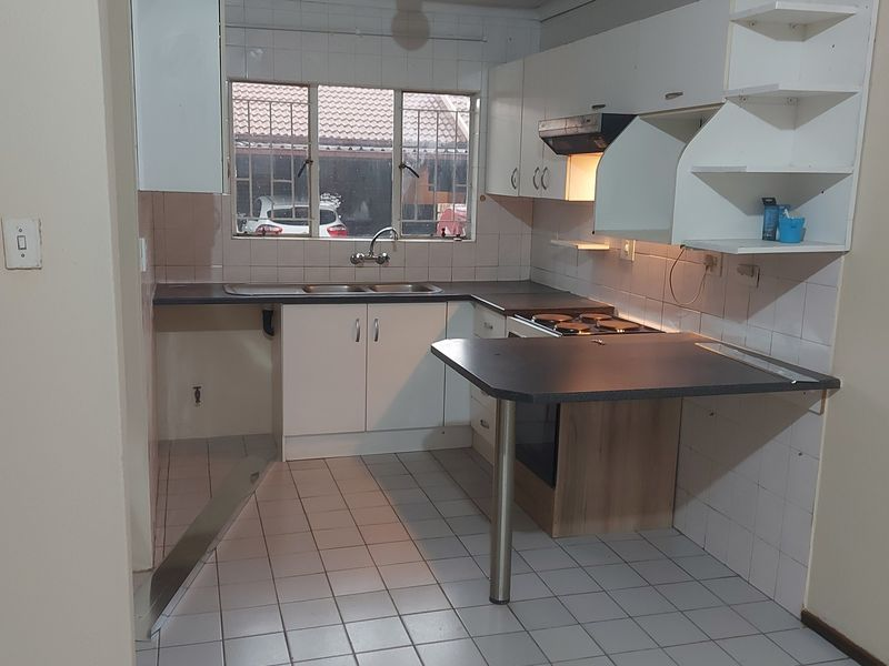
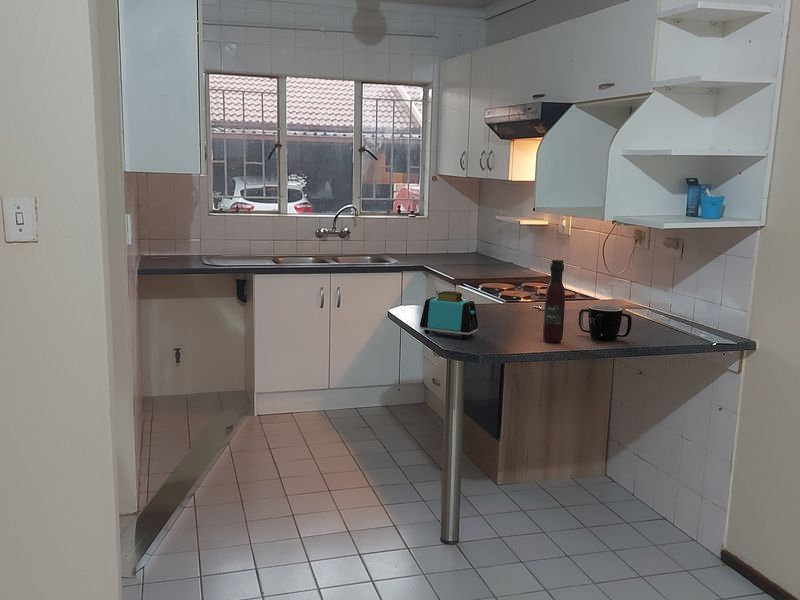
+ wine bottle [542,258,566,344]
+ toaster [419,290,479,340]
+ mug [578,304,633,342]
